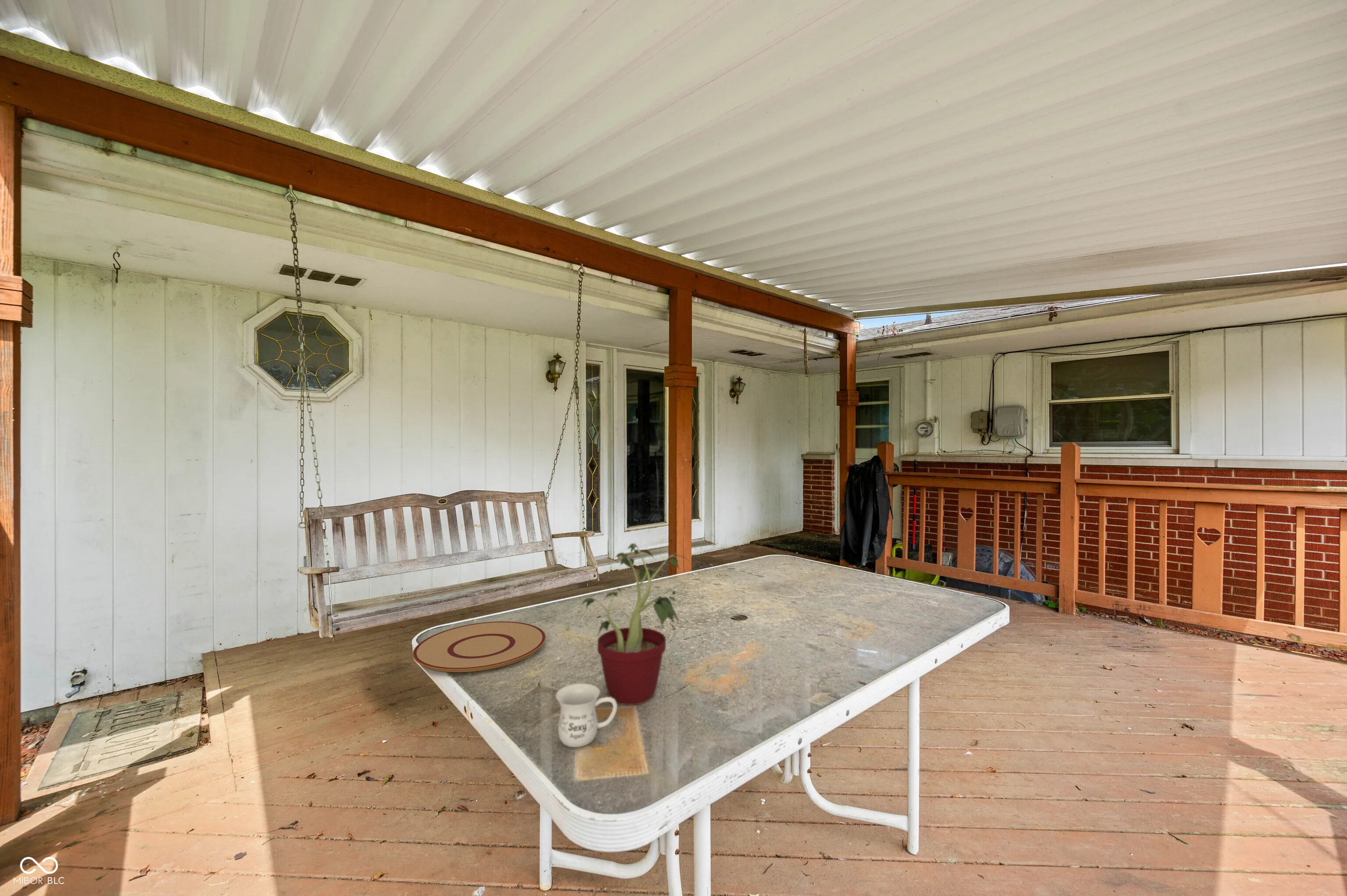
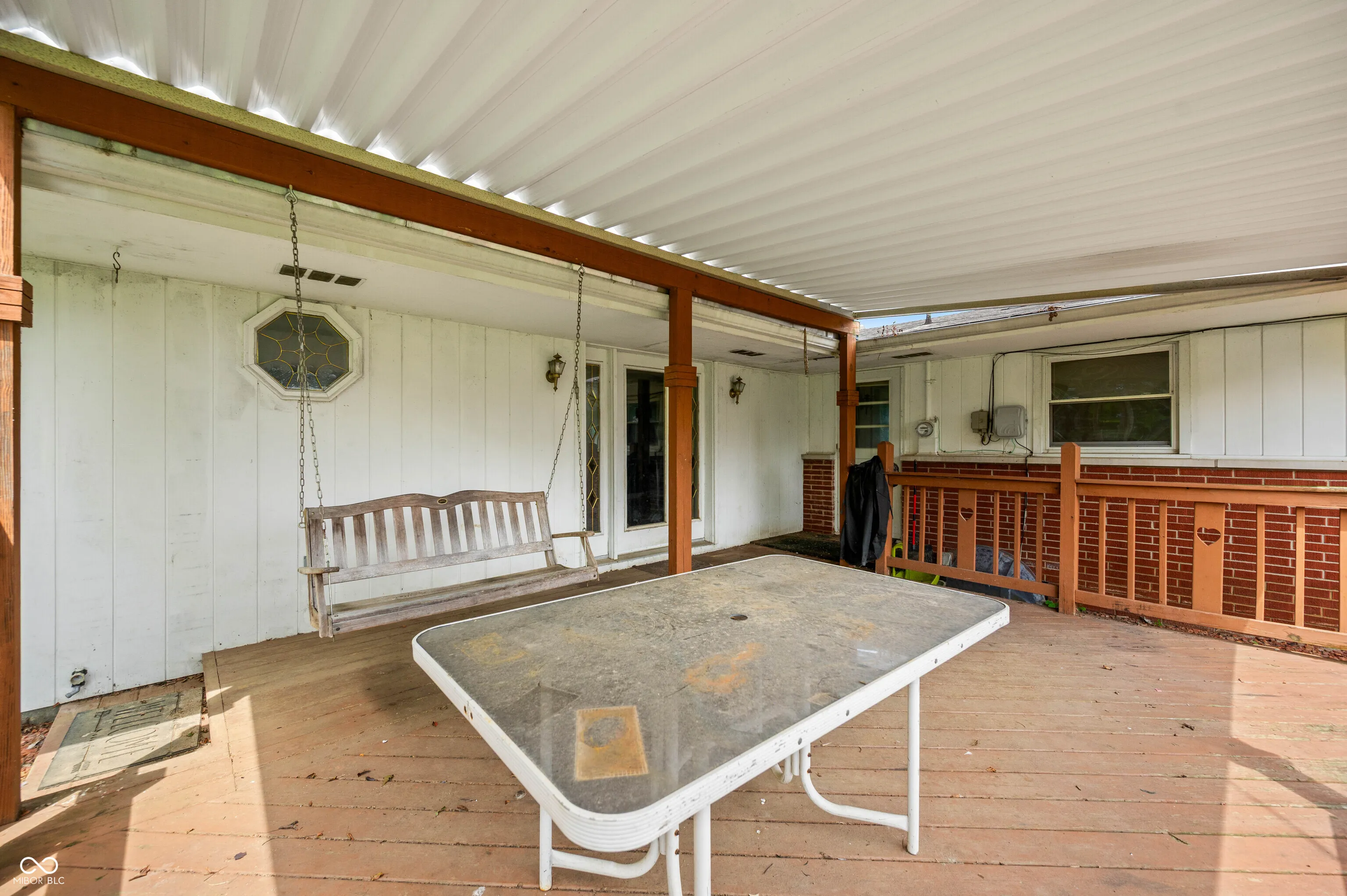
- potted plant [580,542,690,705]
- mug [556,683,618,748]
- plate [412,621,546,672]
